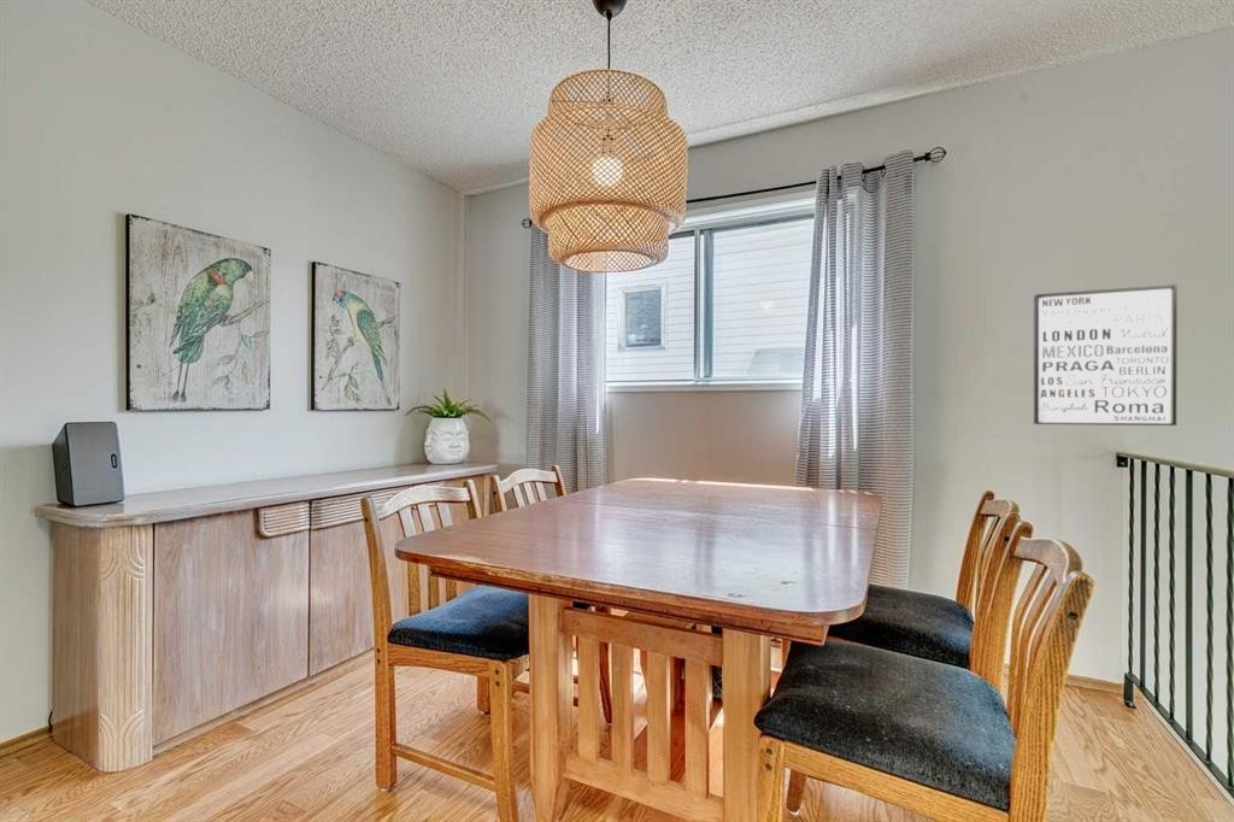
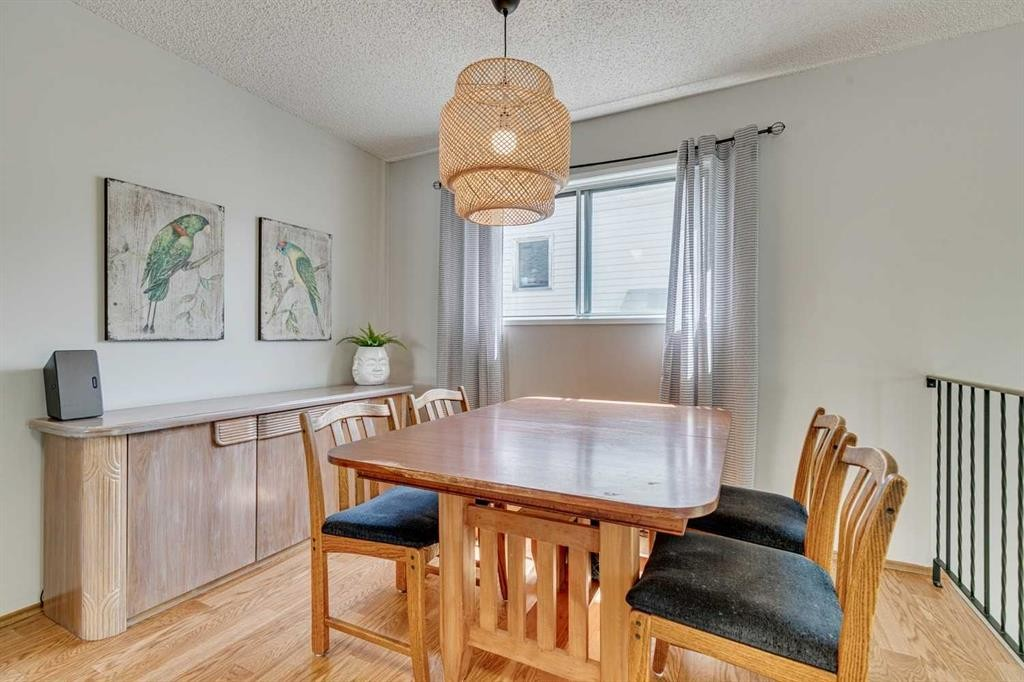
- wall art [1033,283,1179,427]
